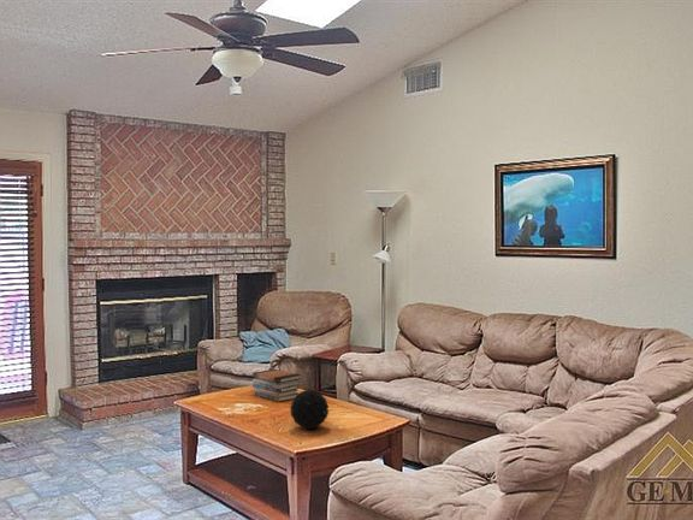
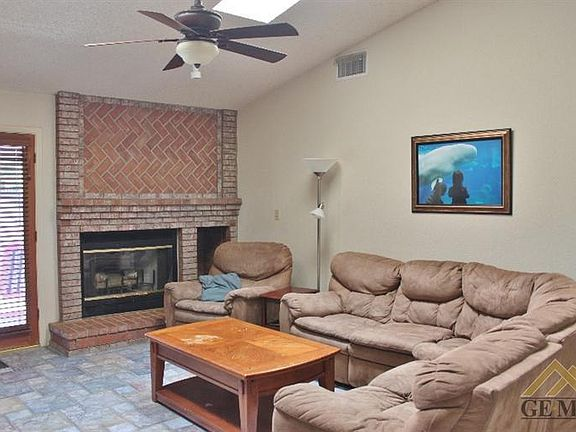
- book stack [251,368,302,403]
- decorative orb [289,389,330,430]
